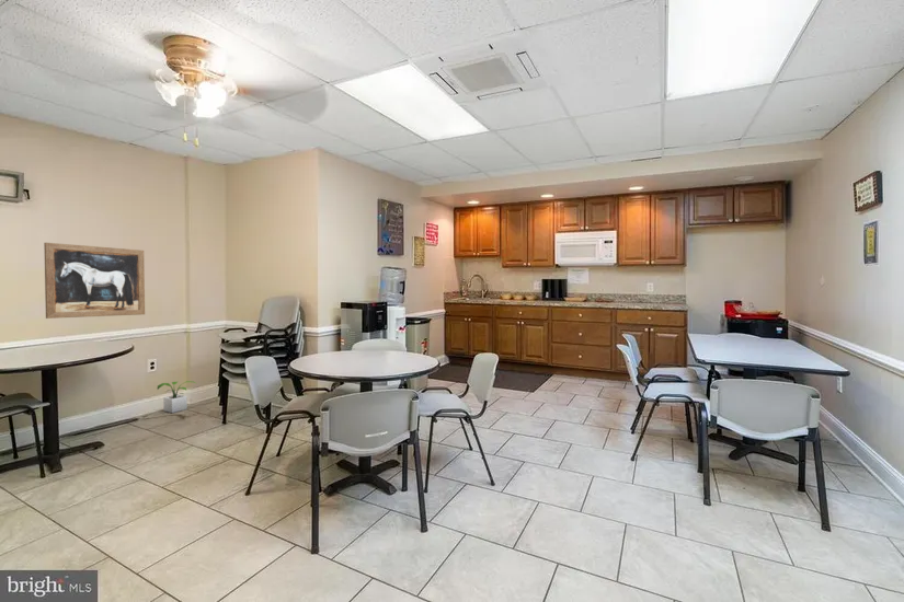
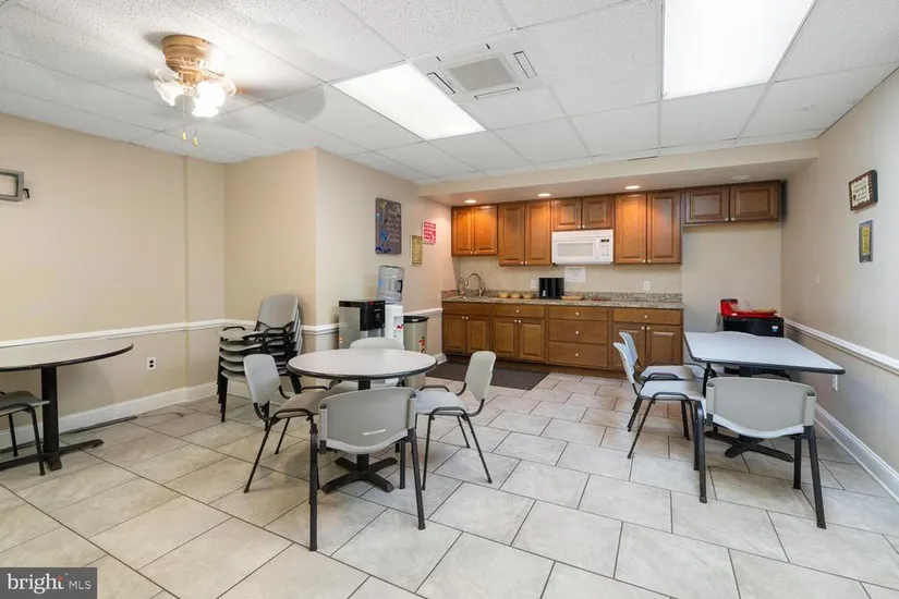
- potted plant [156,380,197,414]
- wall art [43,242,146,320]
